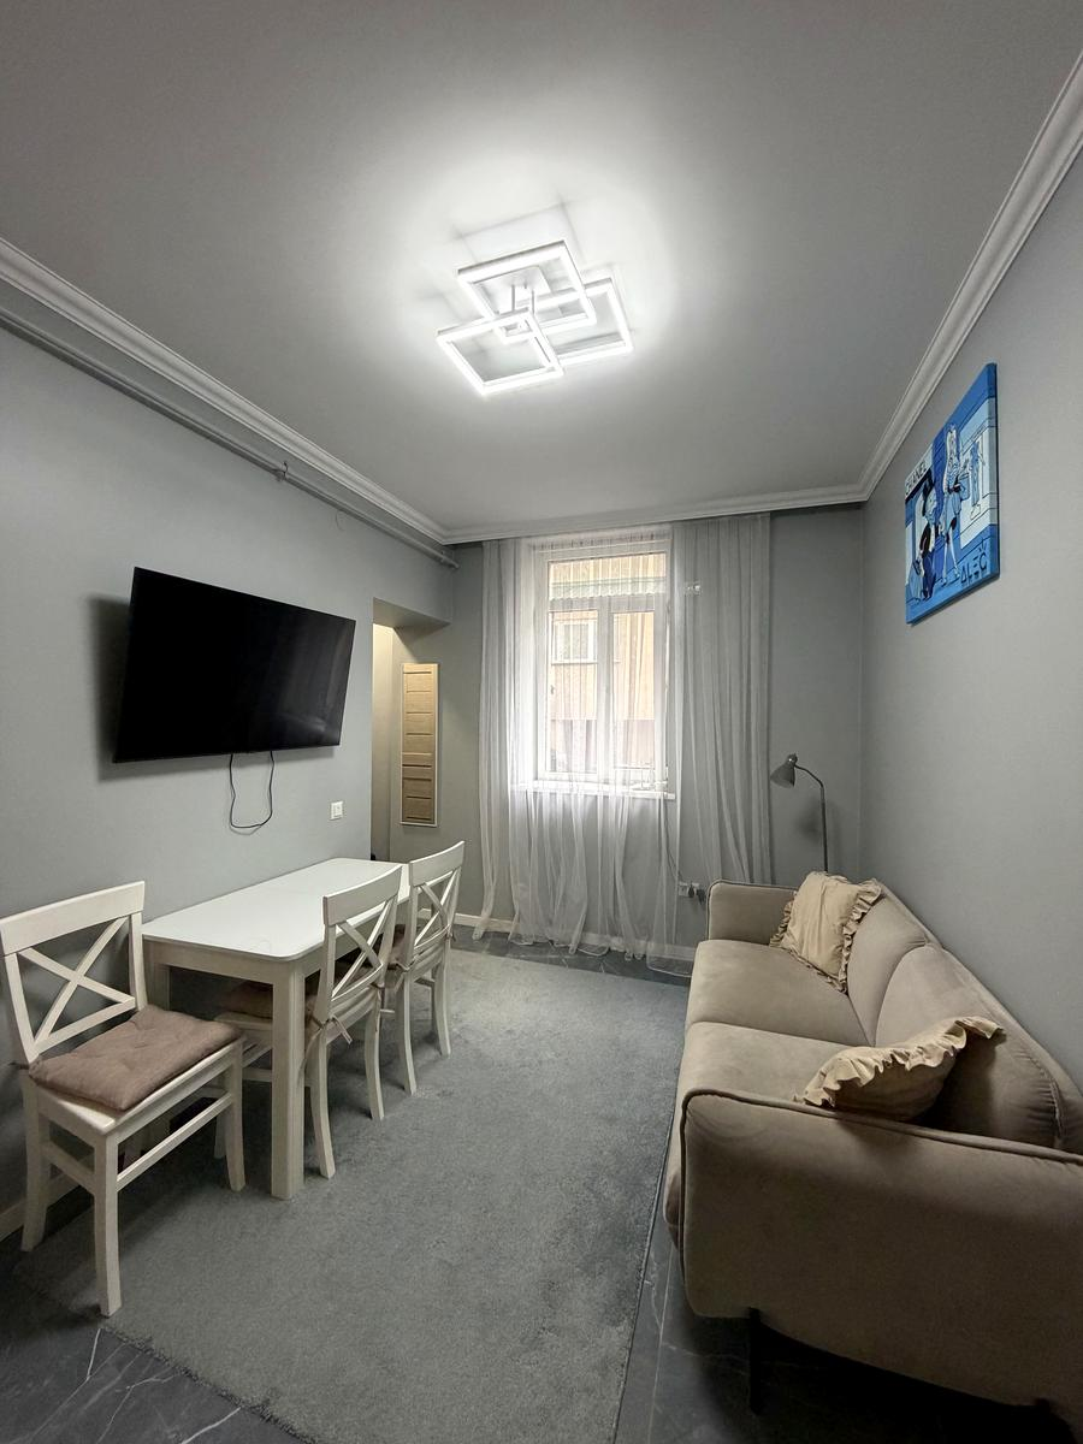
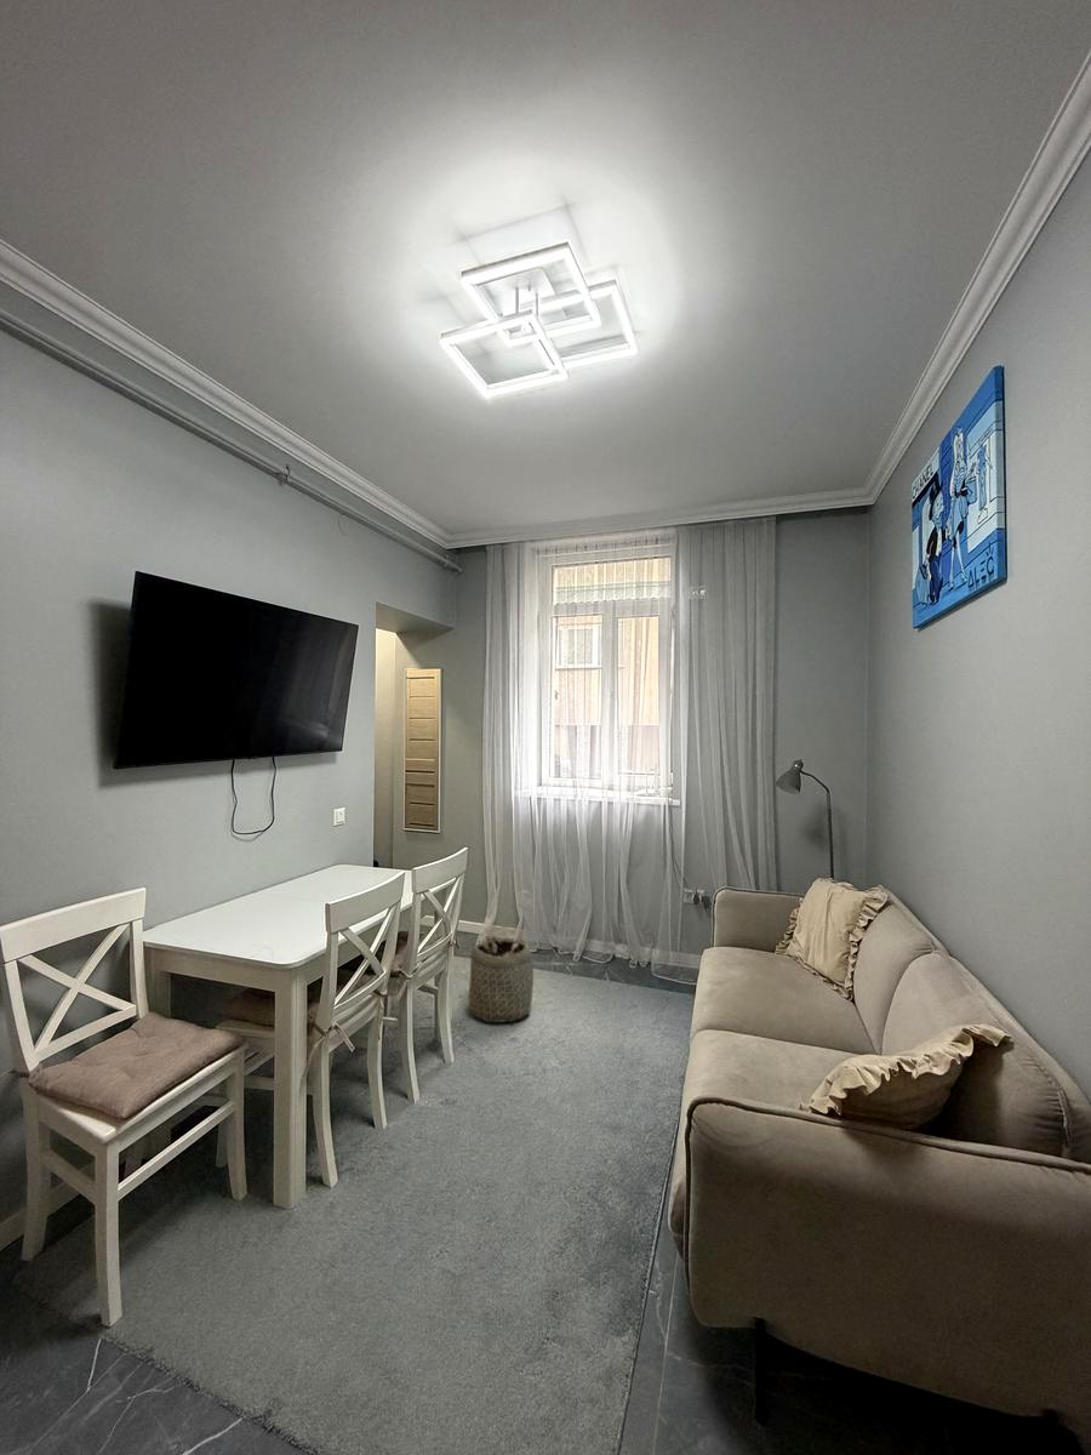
+ basket [468,934,535,1023]
